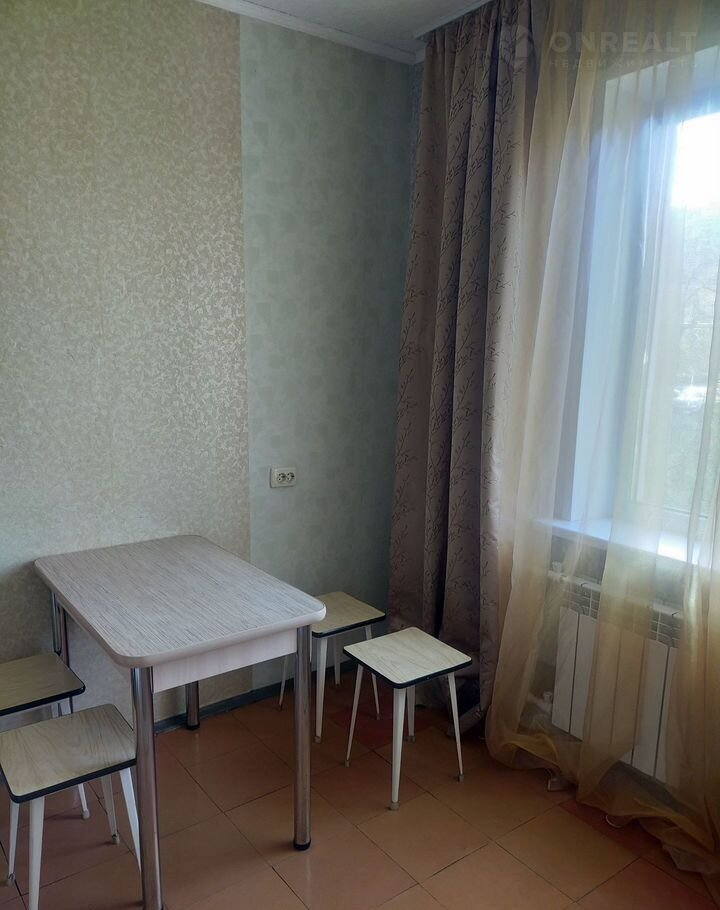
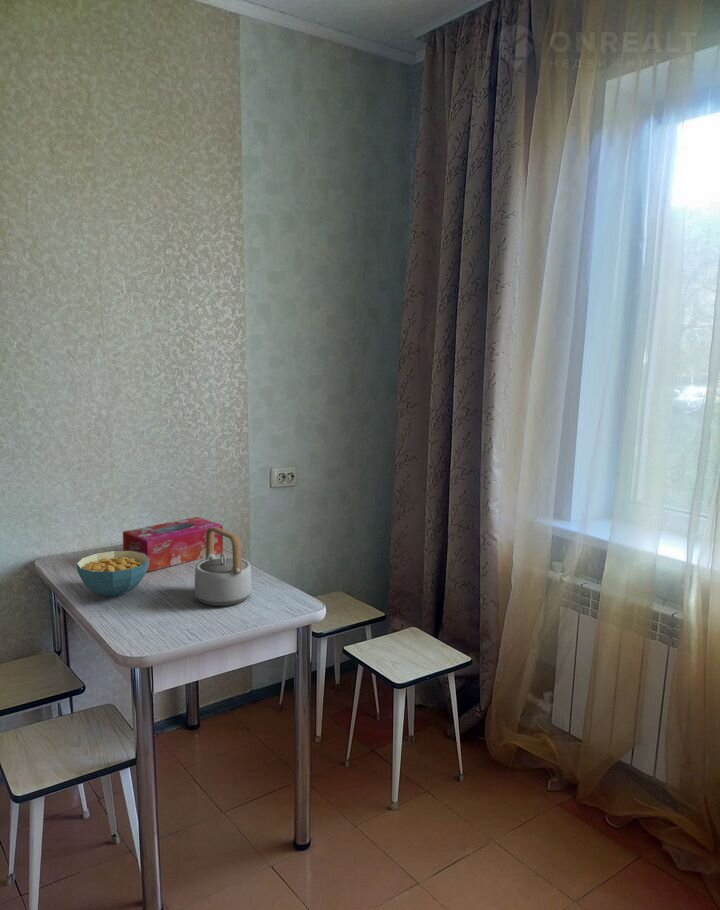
+ teapot [193,527,253,607]
+ tissue box [122,516,224,573]
+ cereal bowl [75,550,150,598]
